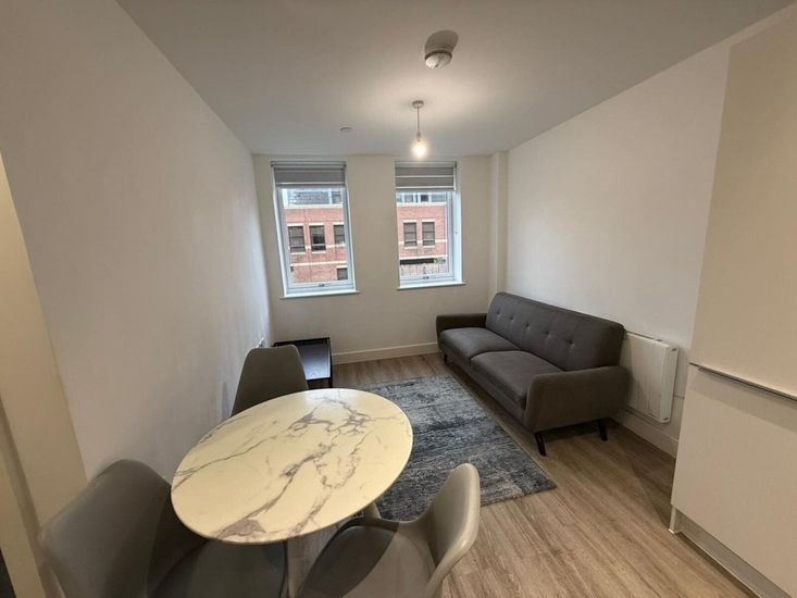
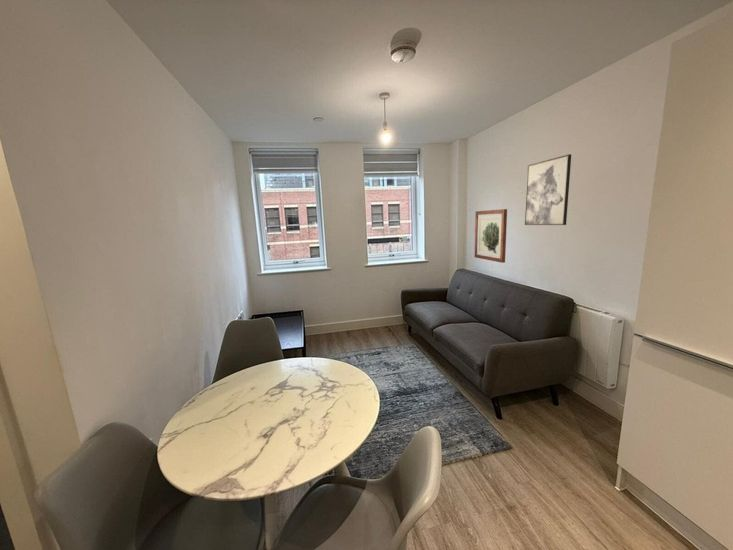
+ wall art [524,153,572,226]
+ wall art [474,208,508,264]
